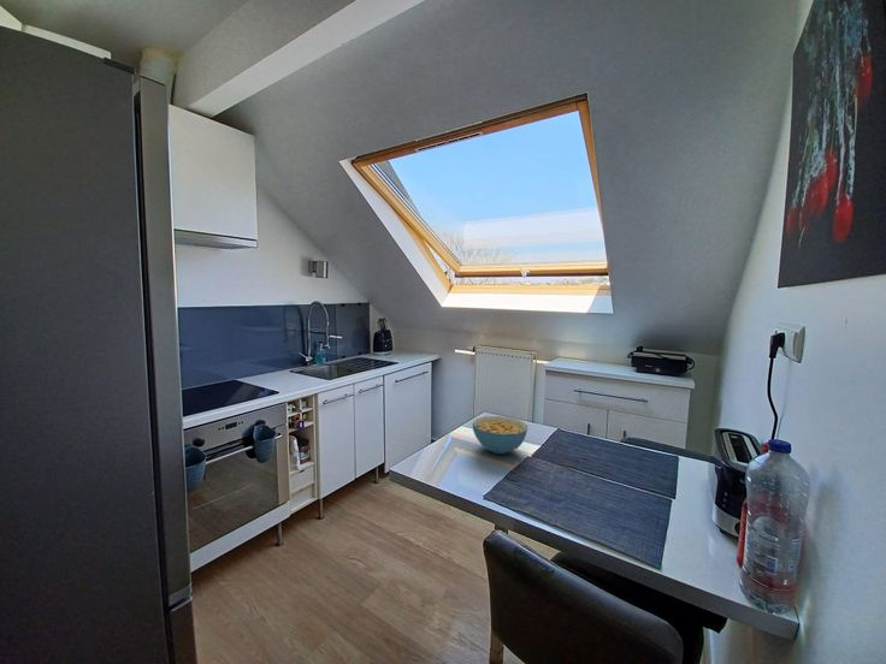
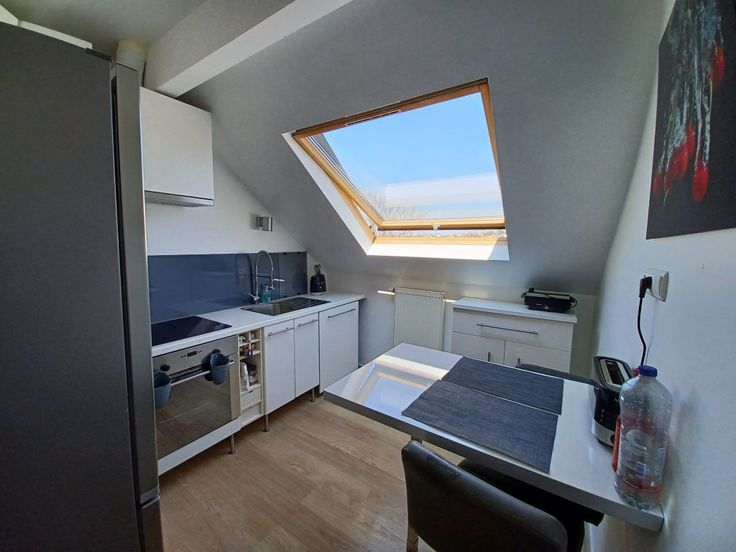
- cereal bowl [472,415,528,455]
